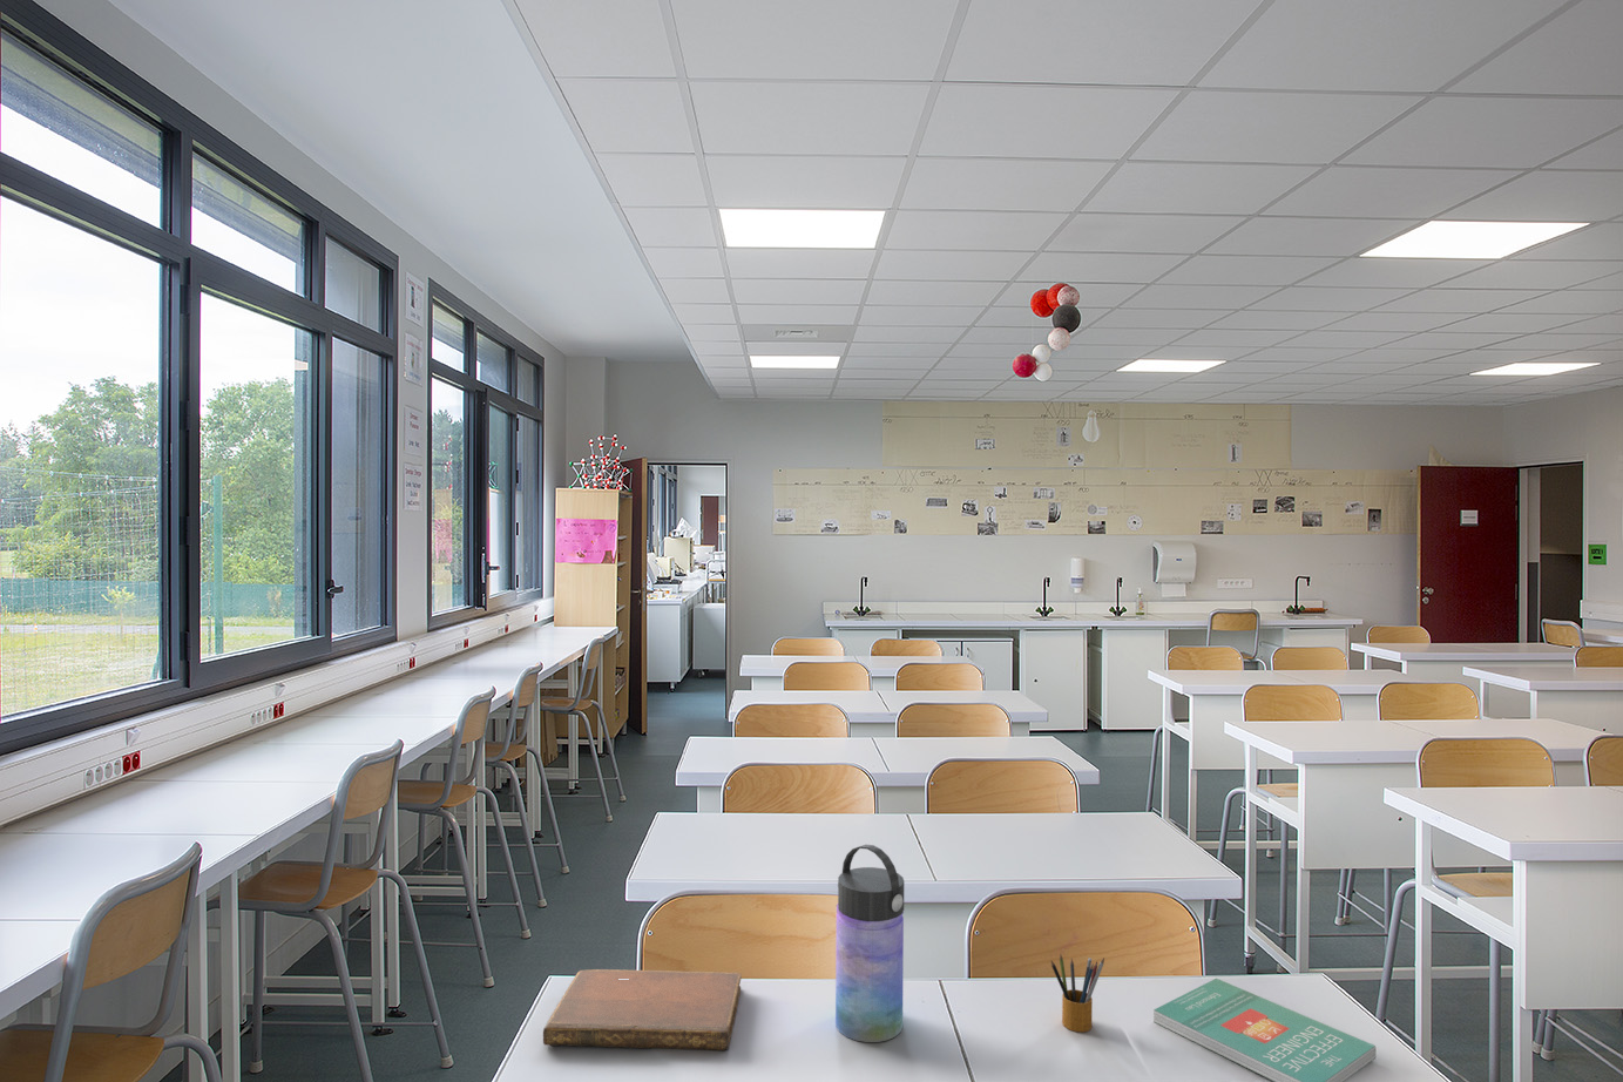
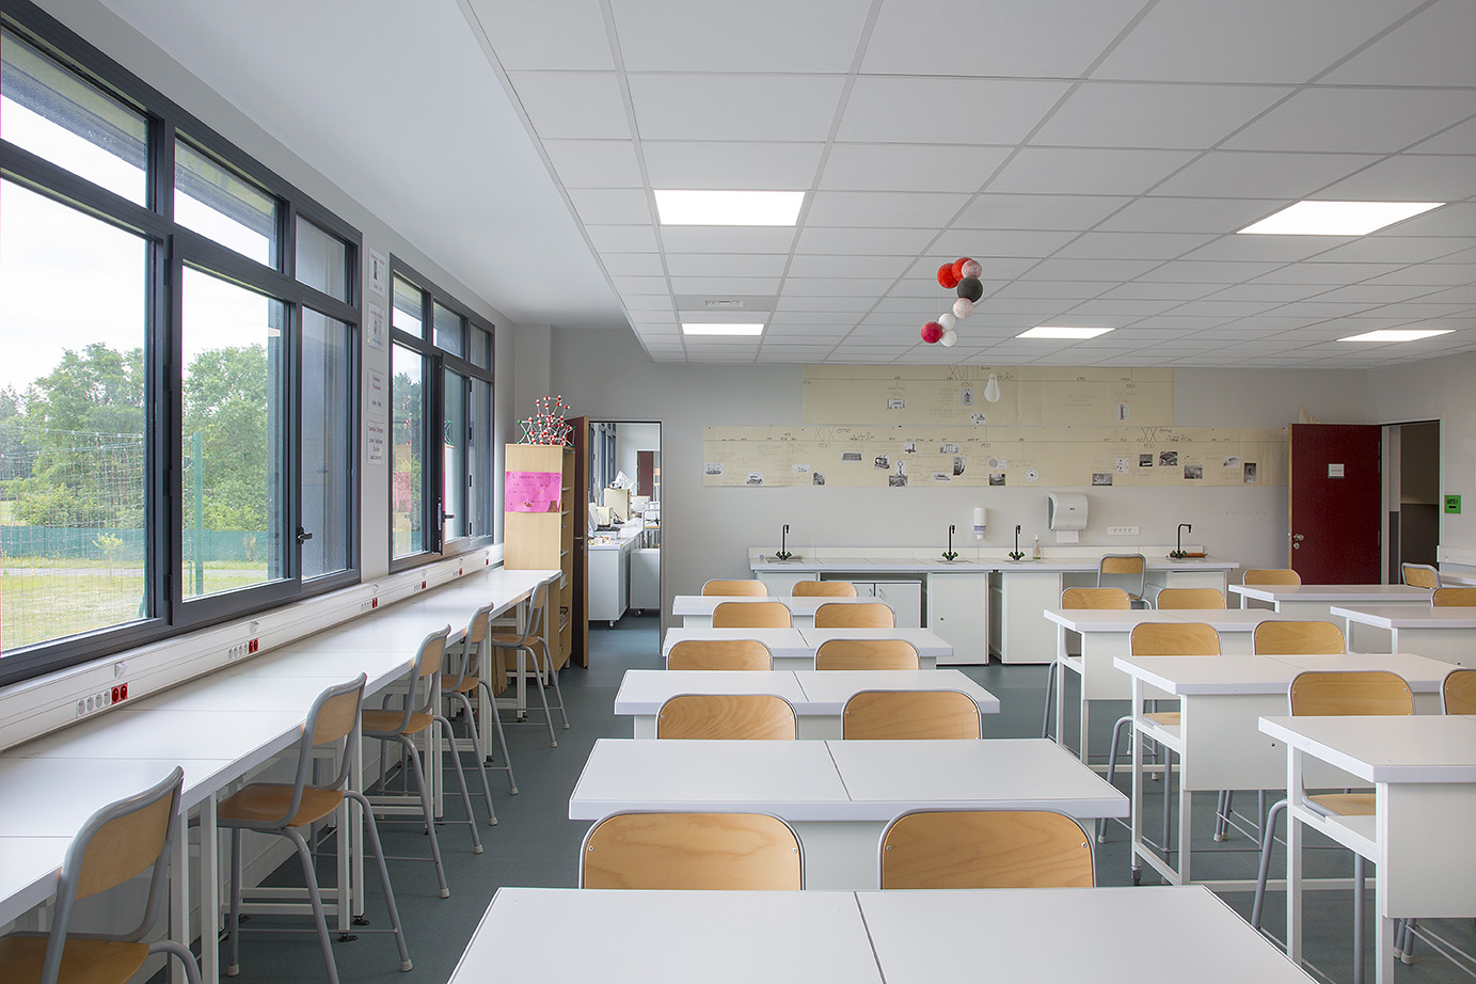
- pencil box [1051,953,1105,1034]
- water bottle [834,844,904,1043]
- book [1152,978,1377,1082]
- notebook [542,968,743,1052]
